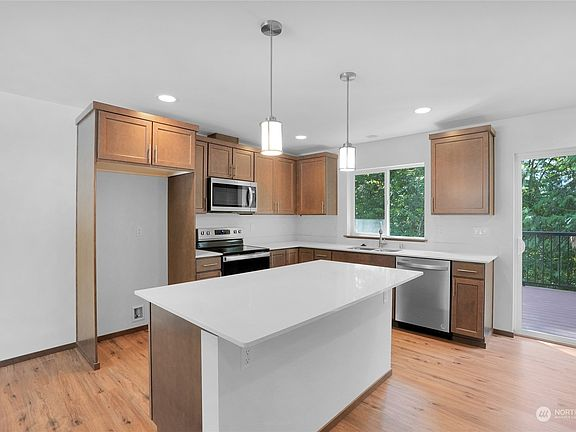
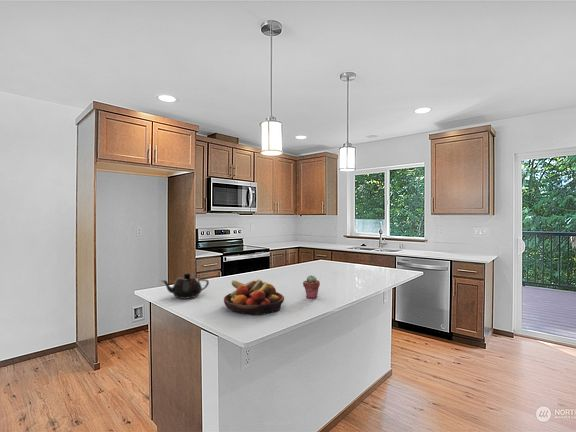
+ potted succulent [302,274,321,299]
+ teapot [161,272,210,300]
+ fruit bowl [223,279,285,316]
